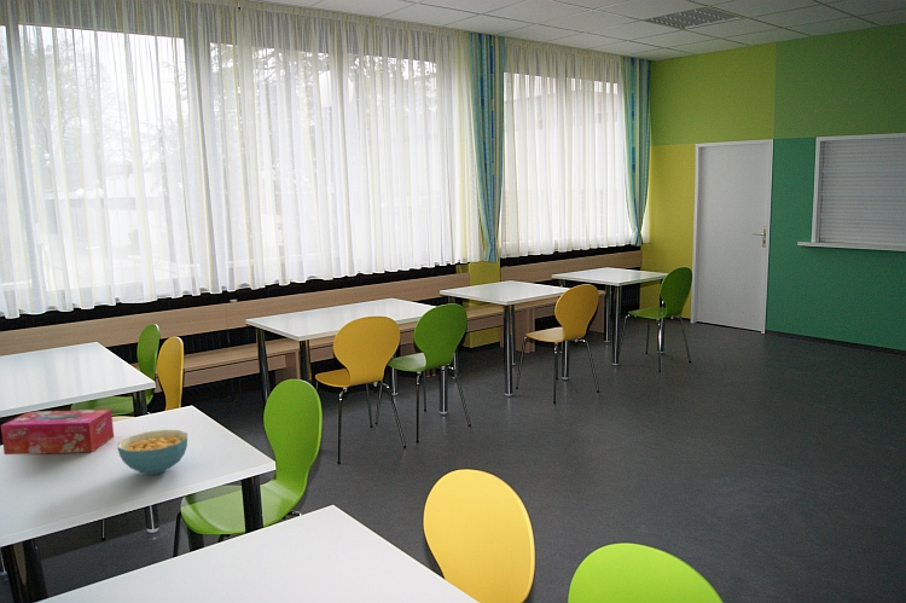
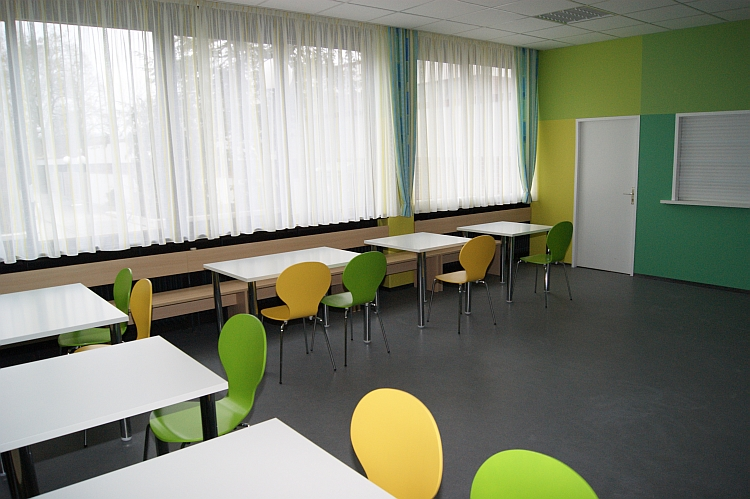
- tissue box [0,408,115,456]
- cereal bowl [116,429,188,476]
